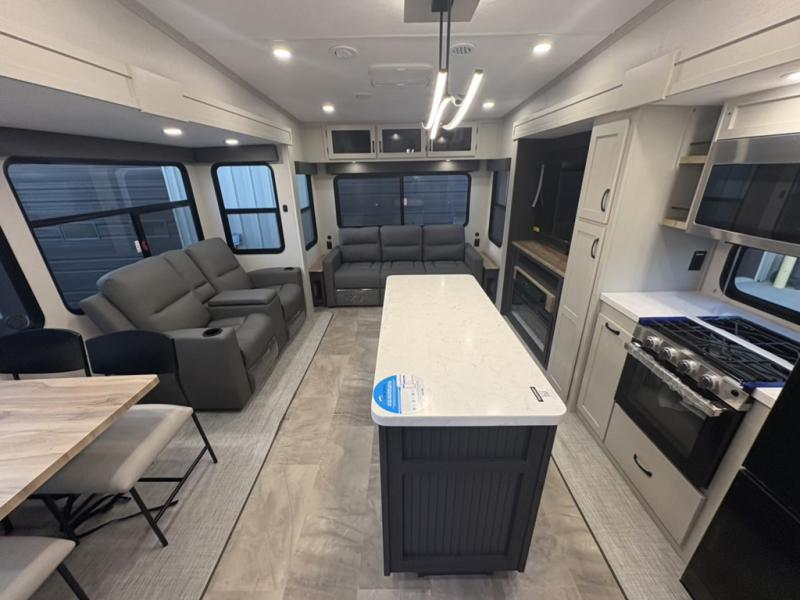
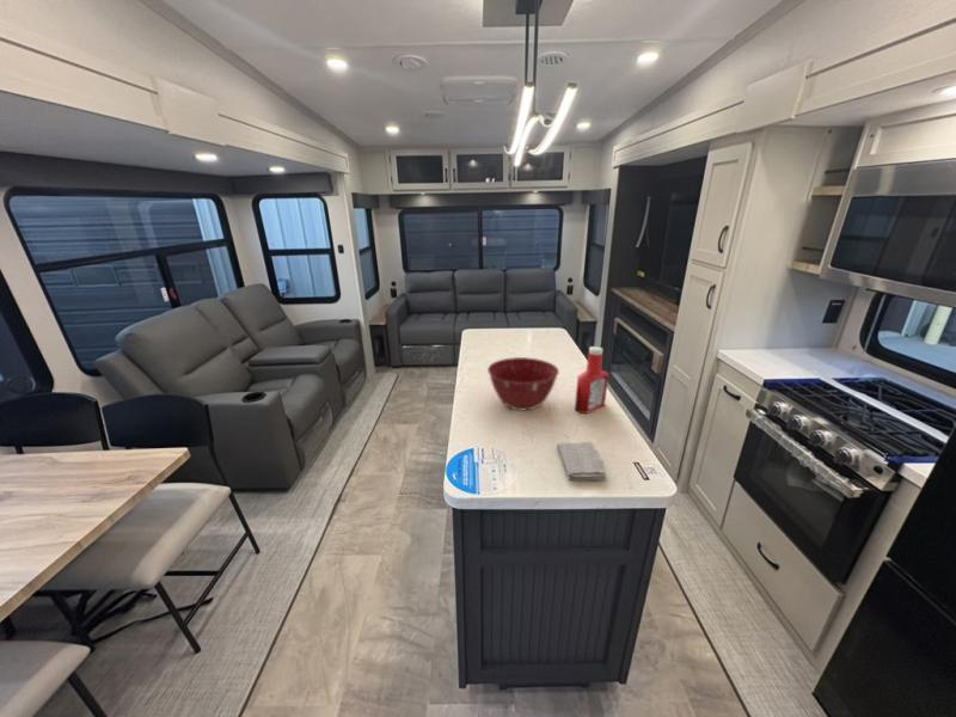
+ soap bottle [574,345,609,415]
+ mixing bowl [486,356,560,411]
+ washcloth [556,441,607,482]
